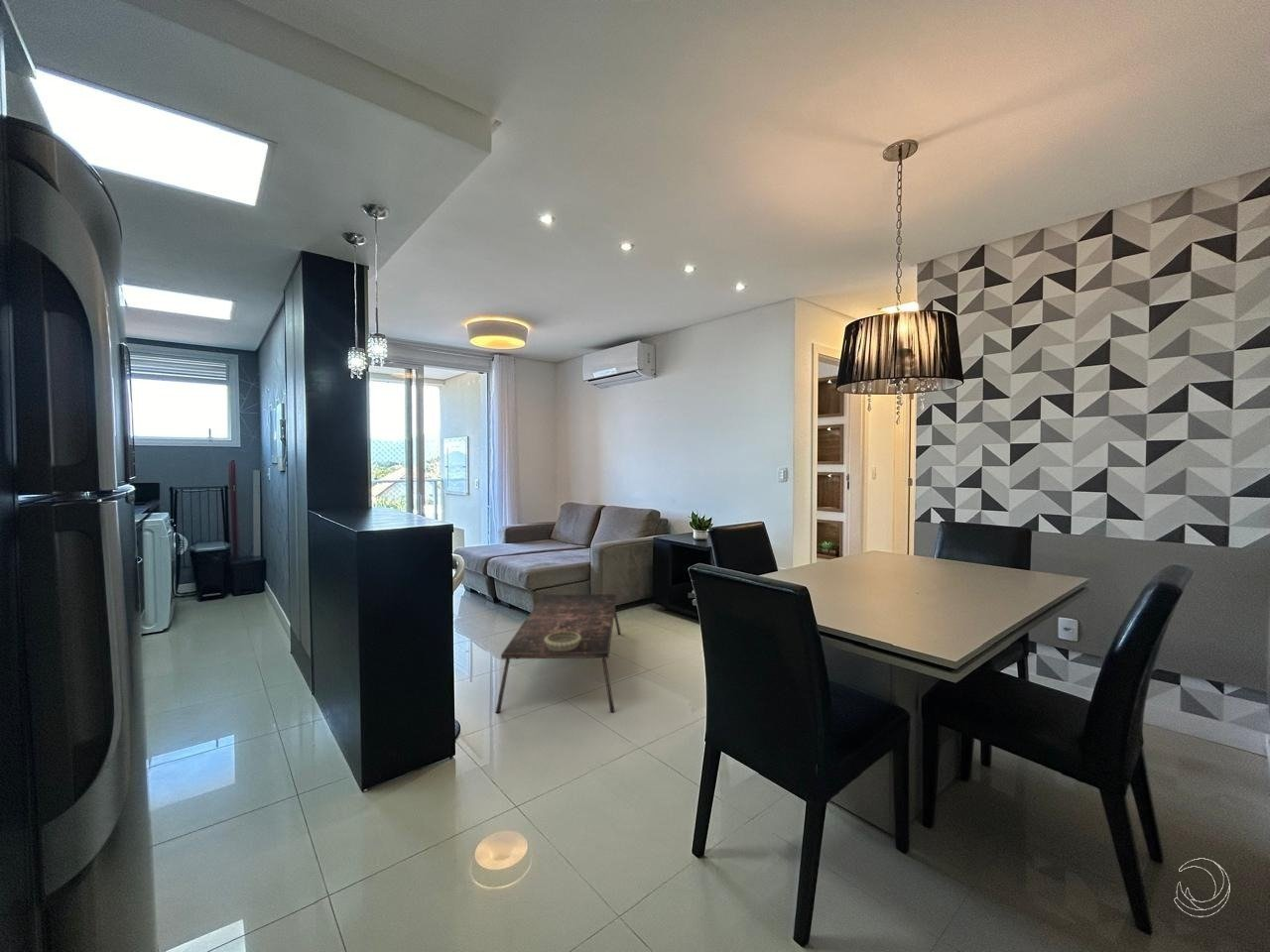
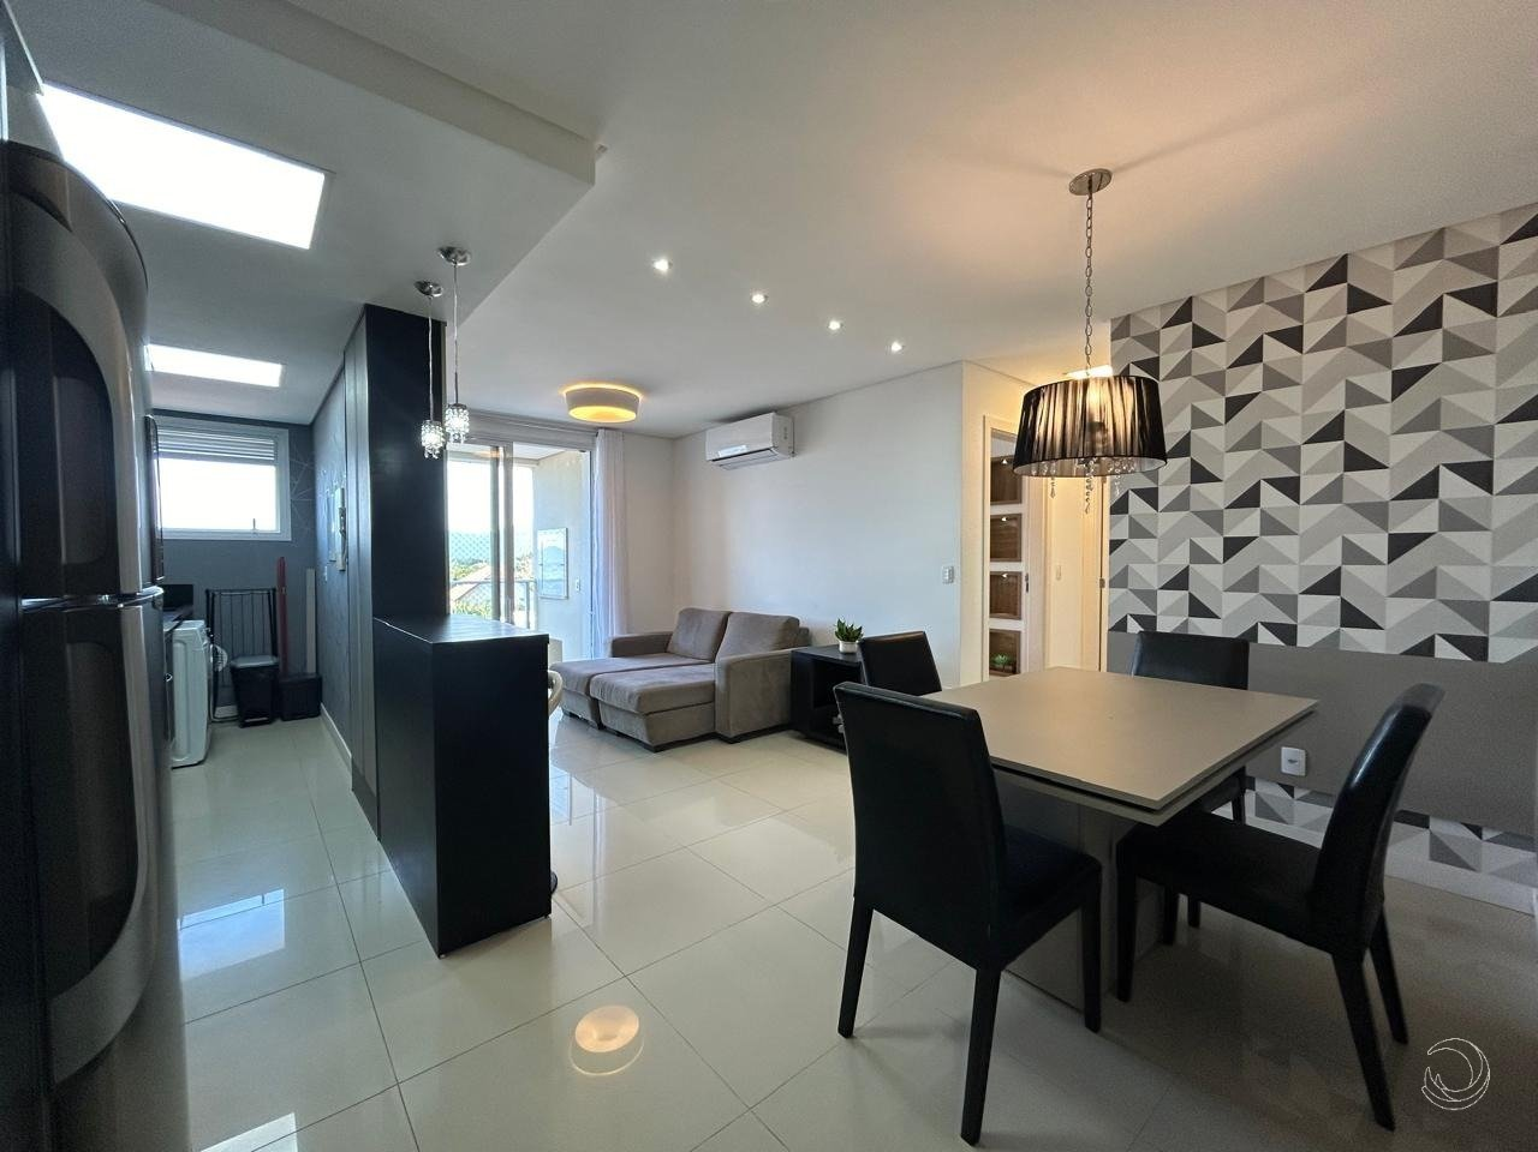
- decorative bowl [544,632,581,652]
- coffee table [495,593,622,714]
